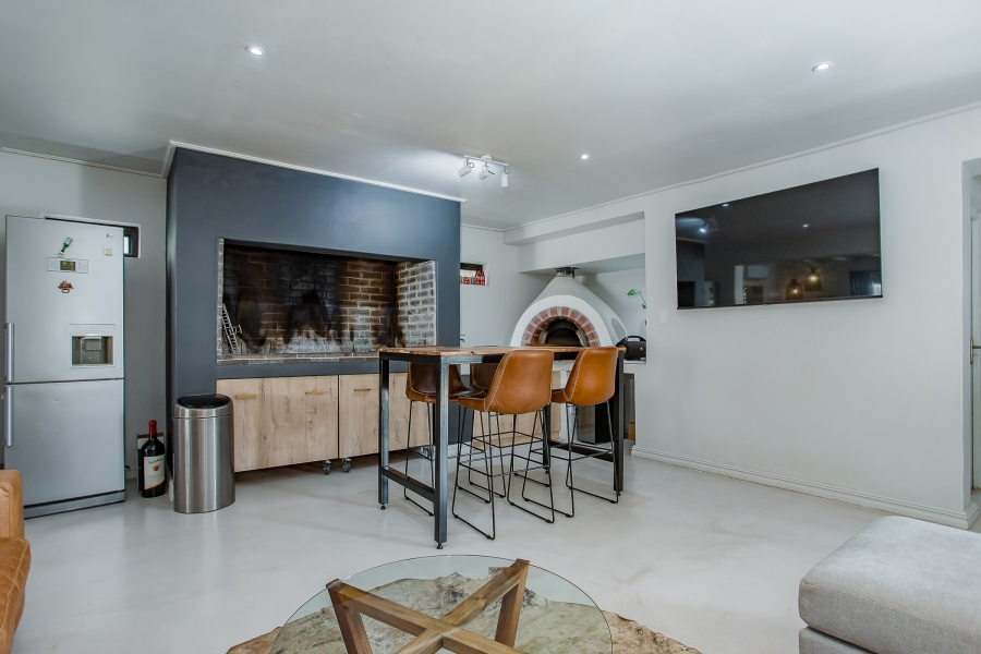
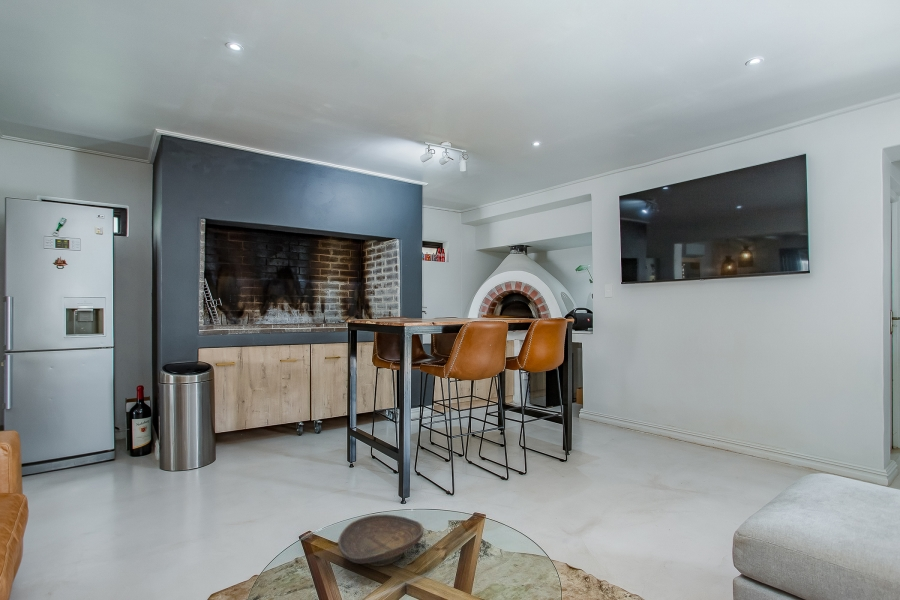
+ decorative bowl [337,513,424,567]
